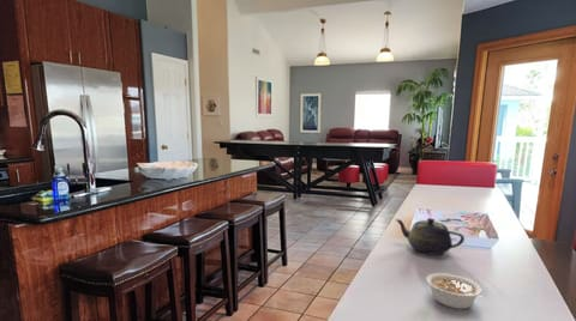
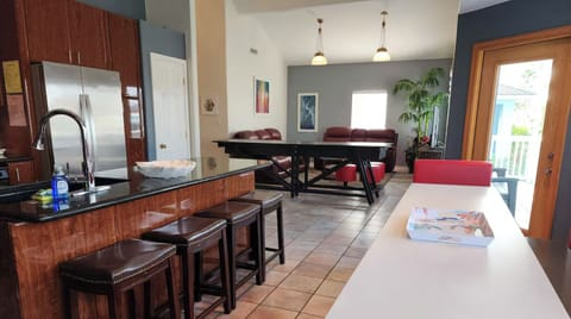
- teapot [395,217,466,256]
- legume [425,272,488,310]
